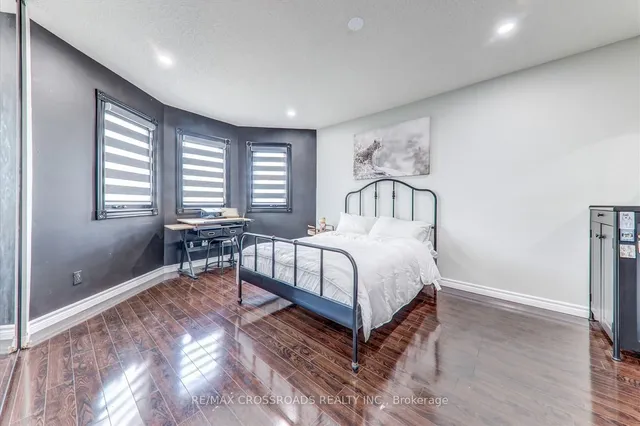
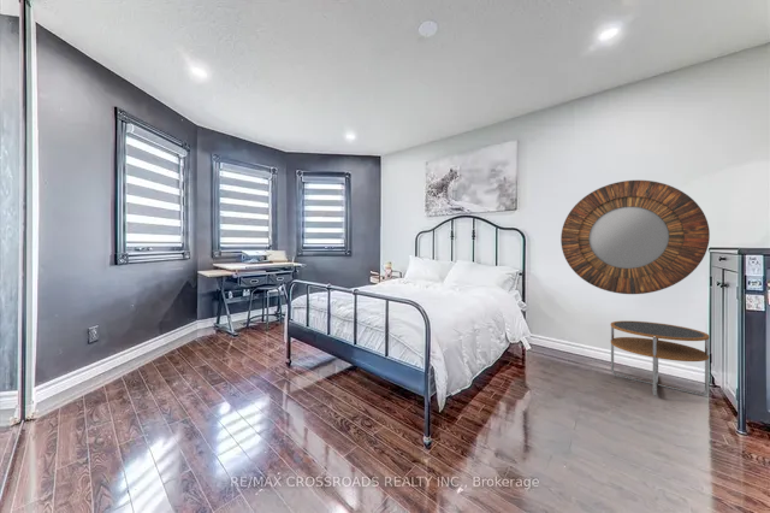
+ side table [610,320,710,396]
+ home mirror [559,179,711,295]
